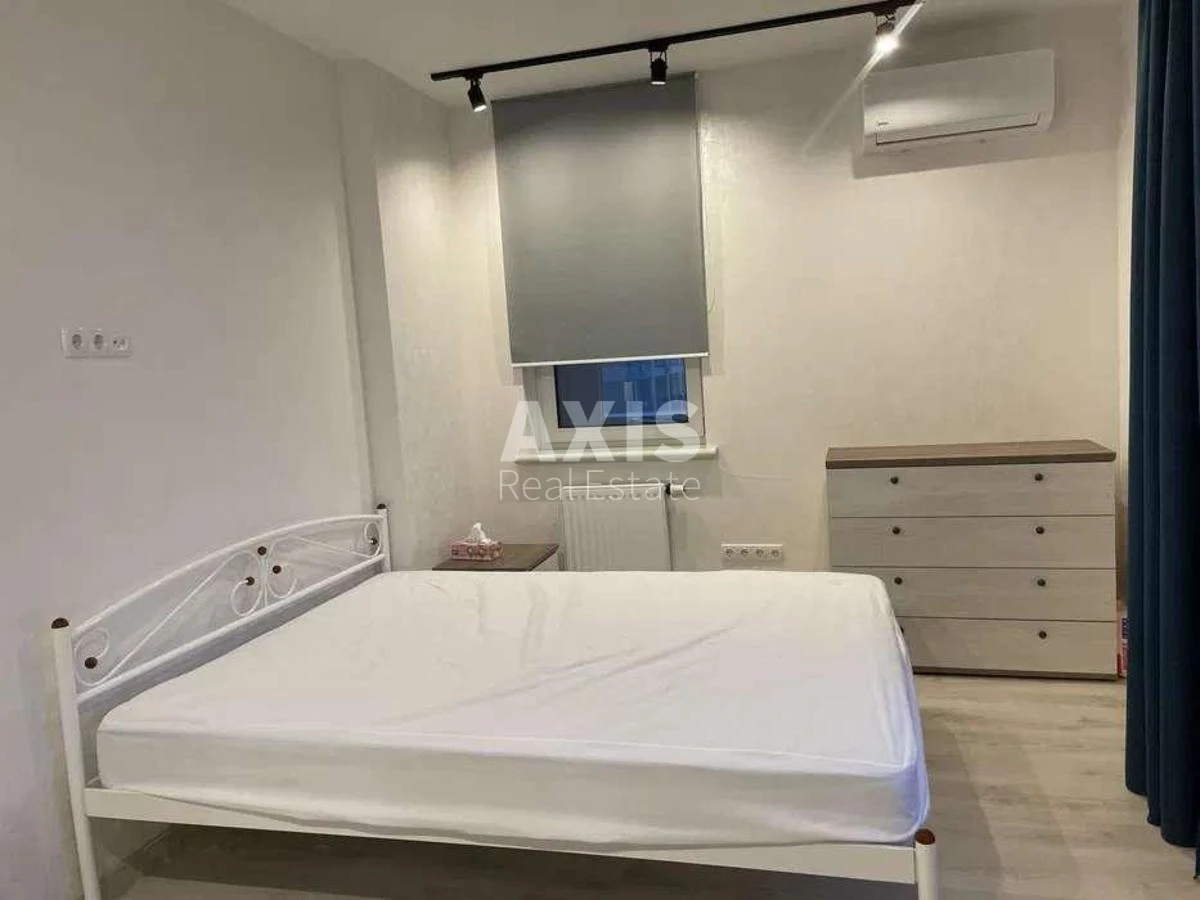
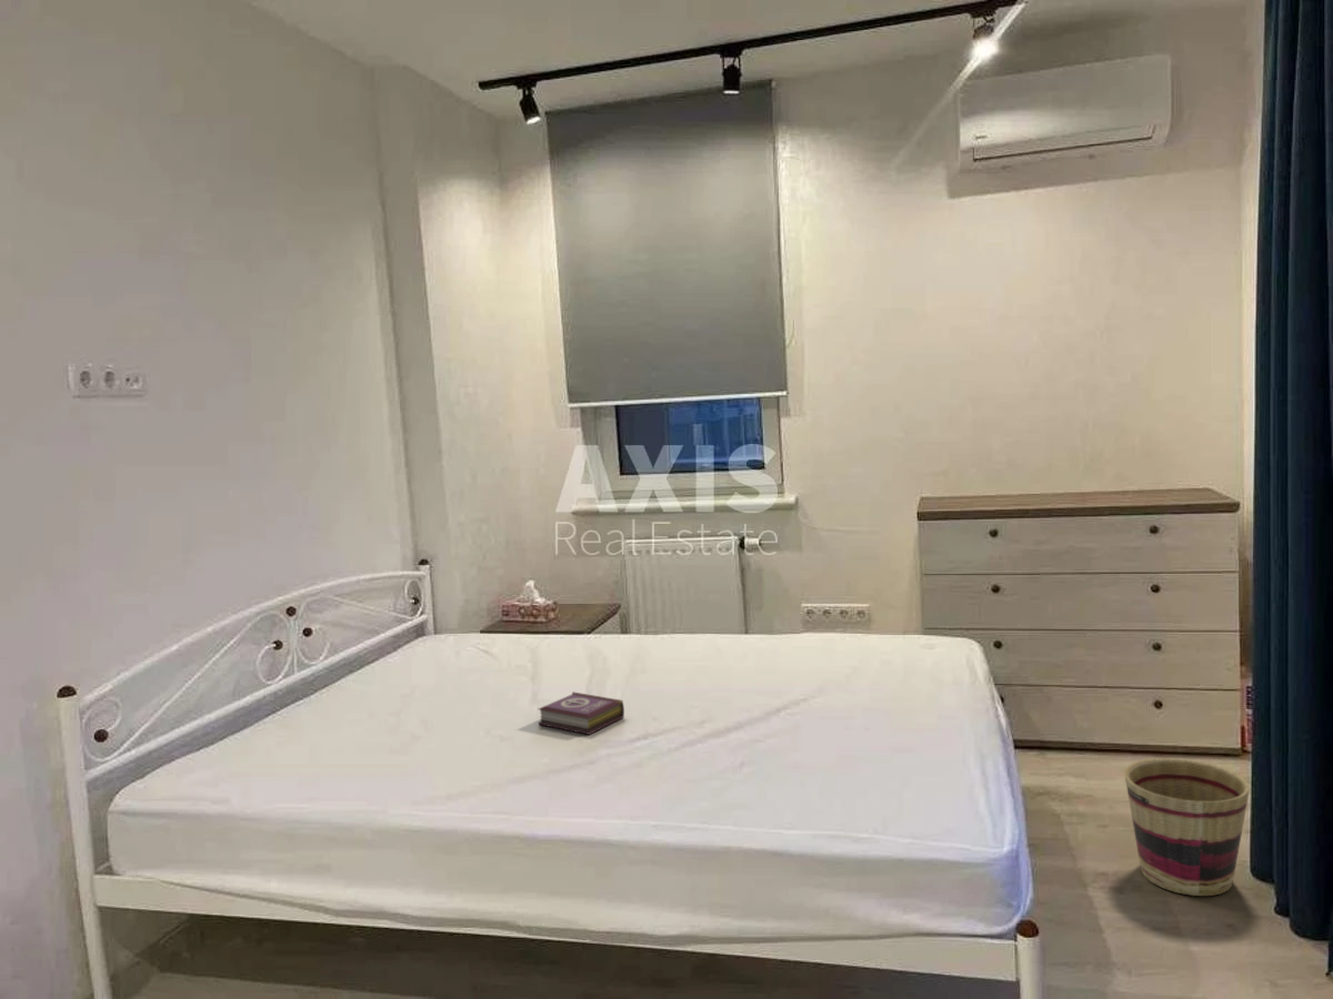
+ basket [1123,757,1251,897]
+ book [538,690,625,736]
